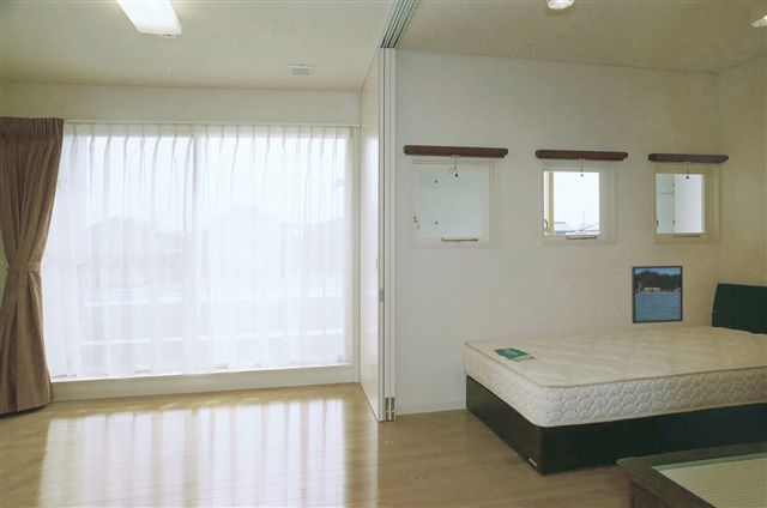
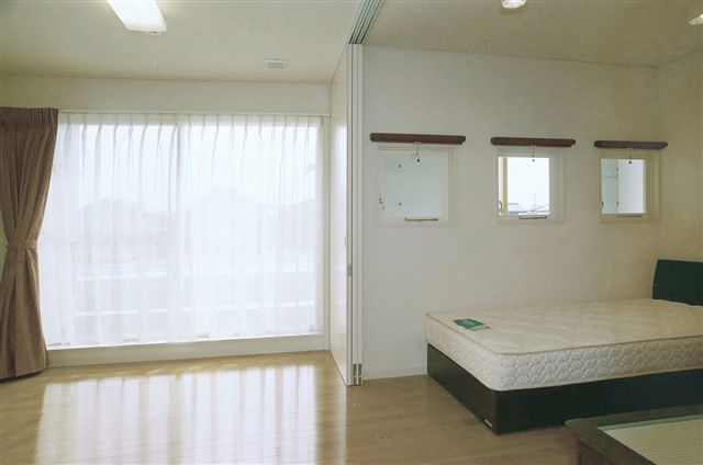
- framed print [630,265,684,325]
